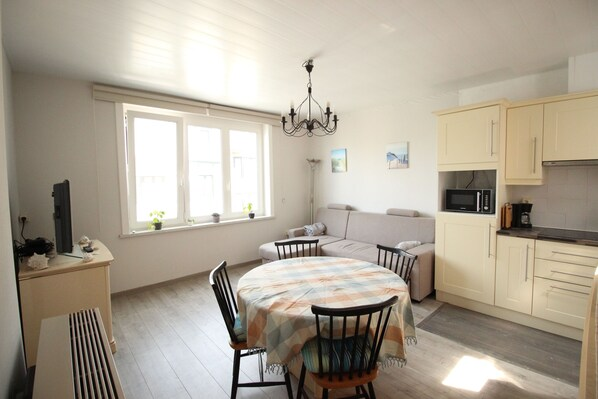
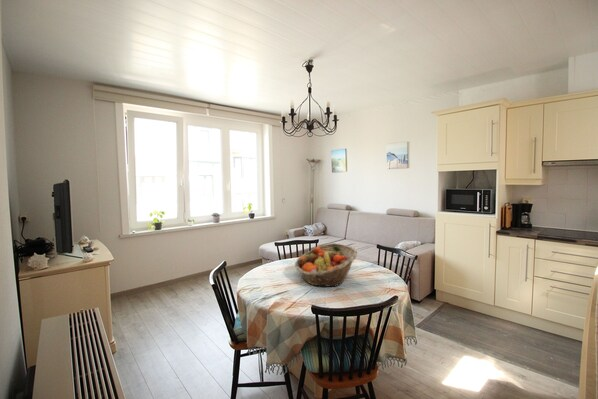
+ fruit basket [294,242,358,288]
